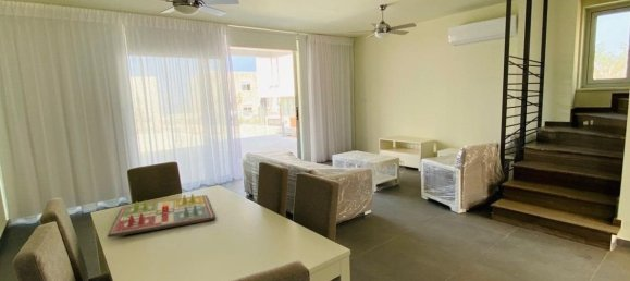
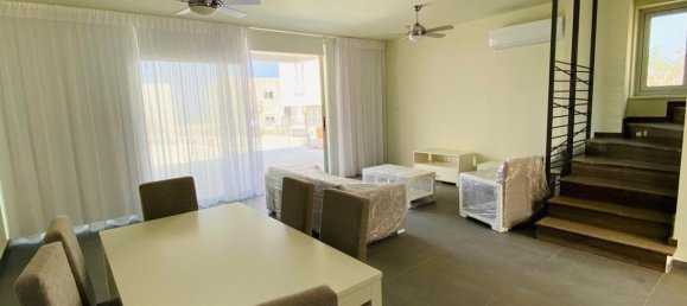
- gameboard [107,193,217,239]
